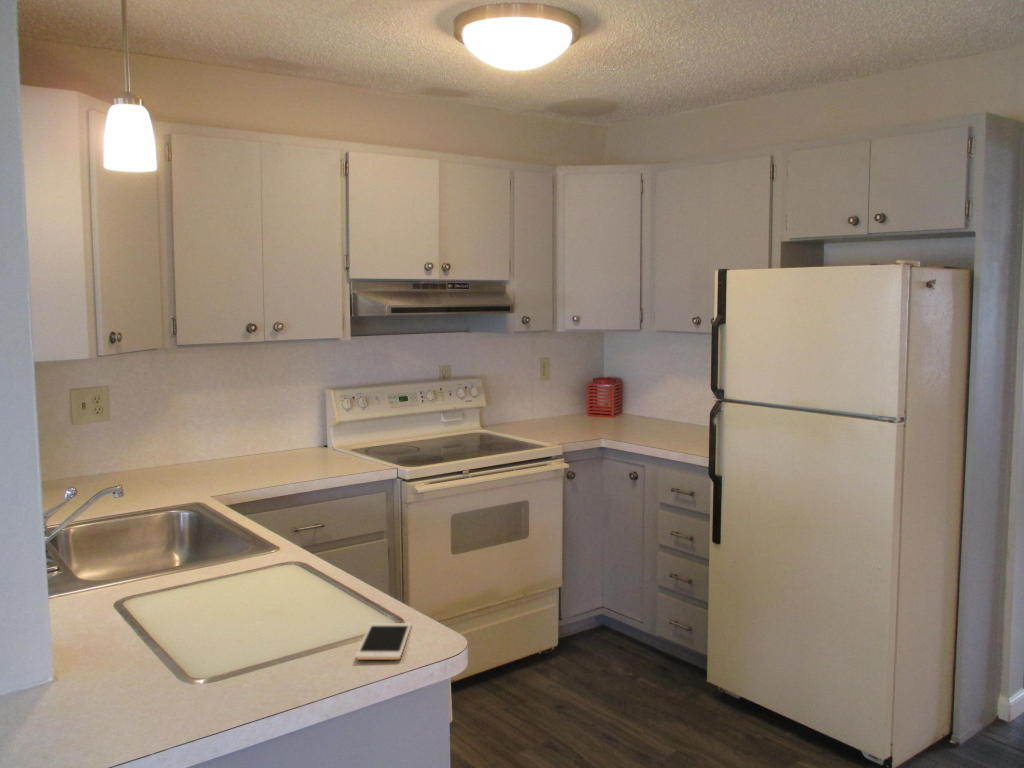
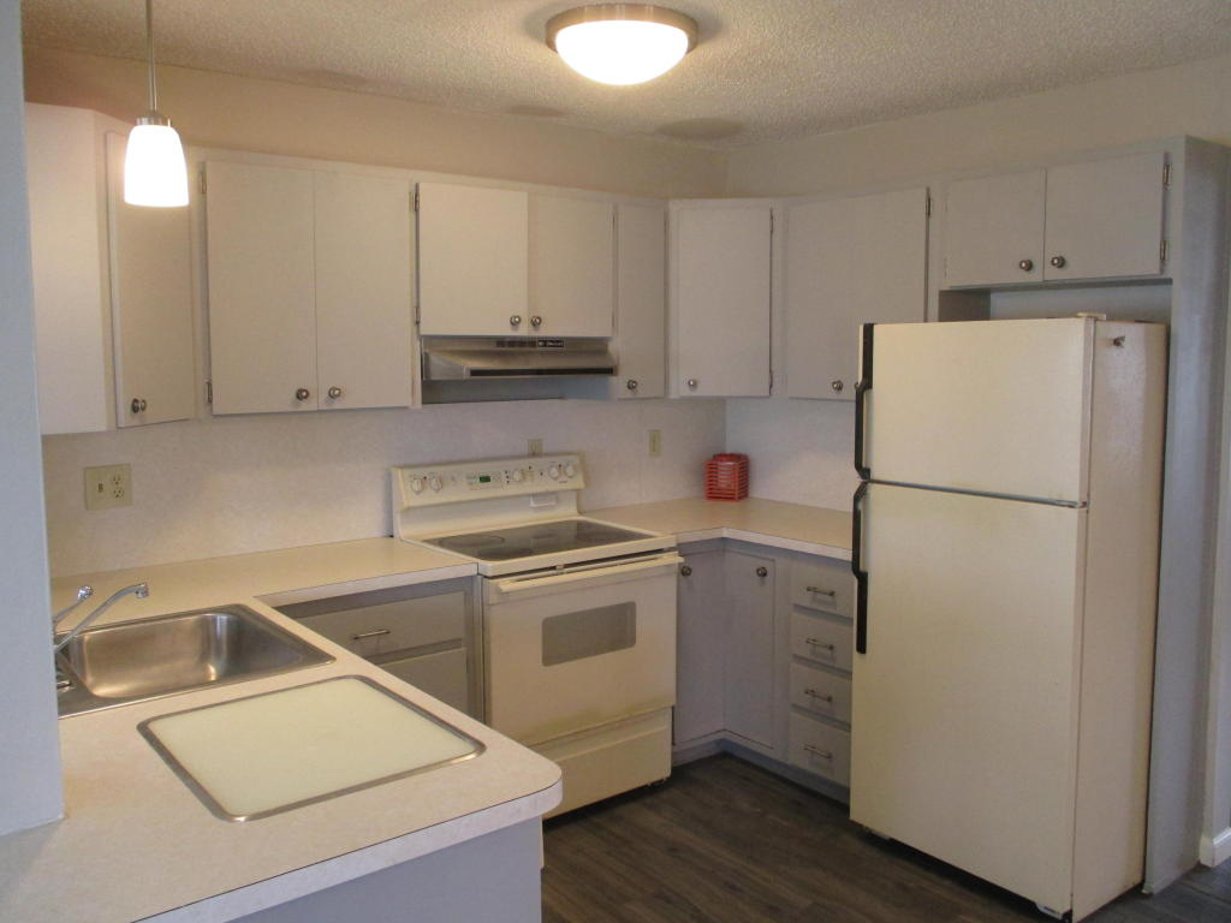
- cell phone [354,622,412,661]
